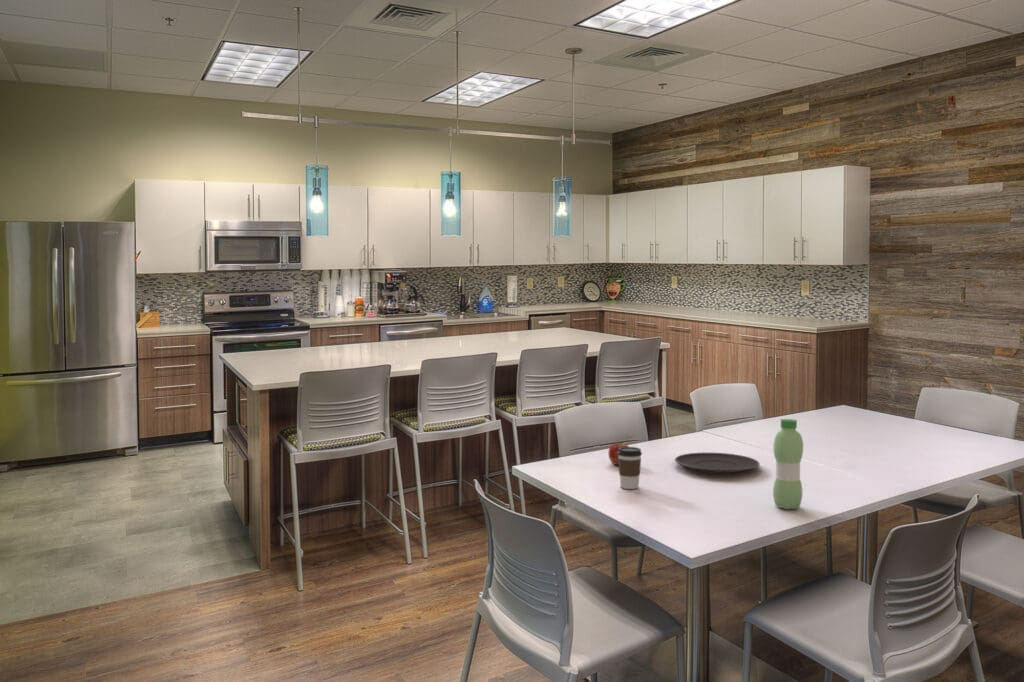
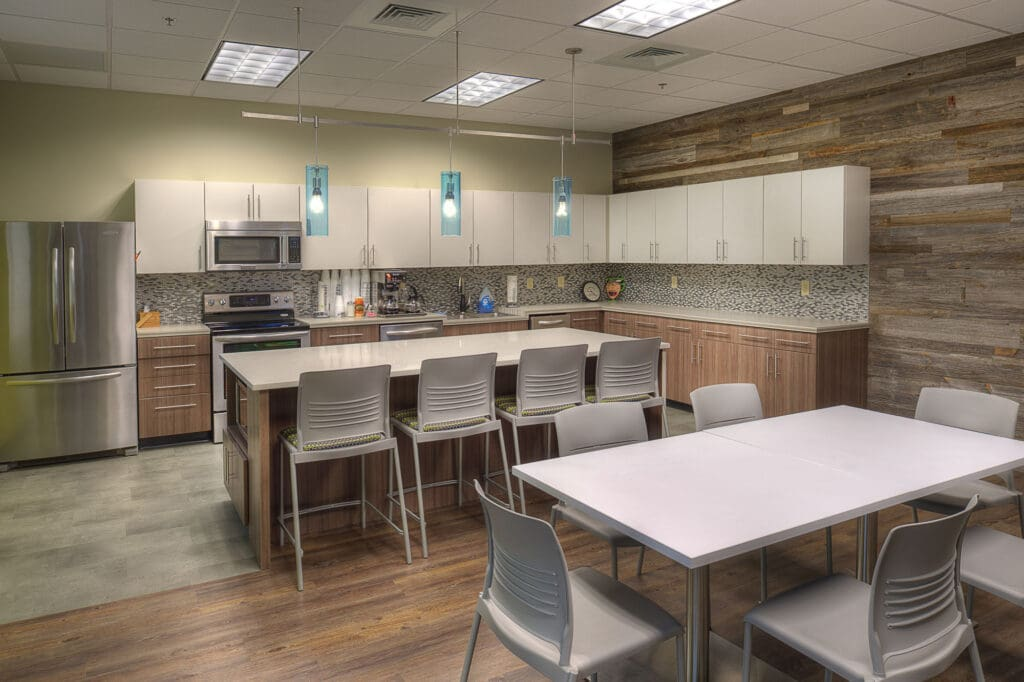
- plate [674,452,760,474]
- water bottle [772,418,804,511]
- apple [608,440,630,466]
- coffee cup [617,446,643,490]
